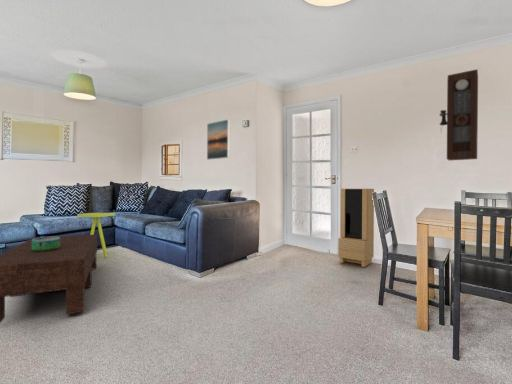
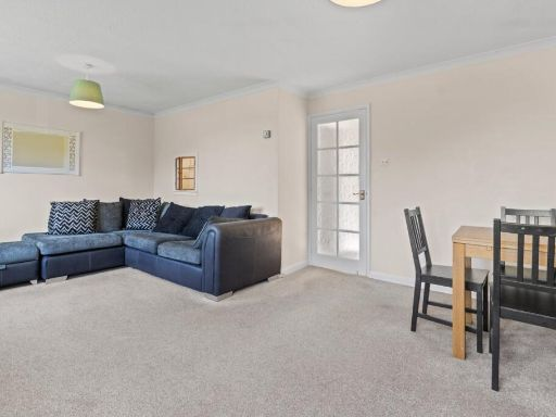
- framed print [206,118,231,161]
- coffee table [0,233,98,324]
- pendulum clock [438,68,479,161]
- side table [76,212,116,258]
- storage cabinet [337,188,375,268]
- decorative bowl [32,235,60,252]
